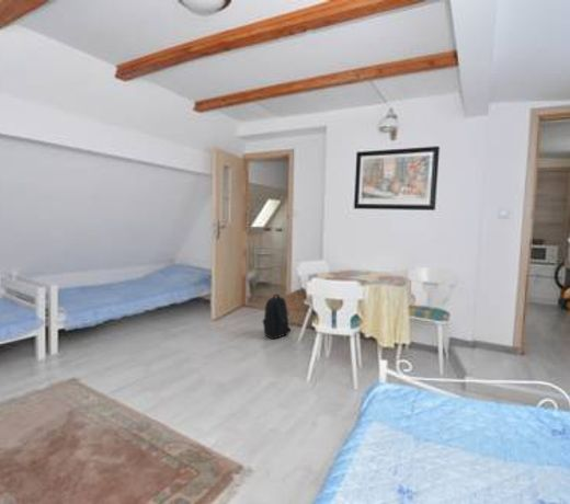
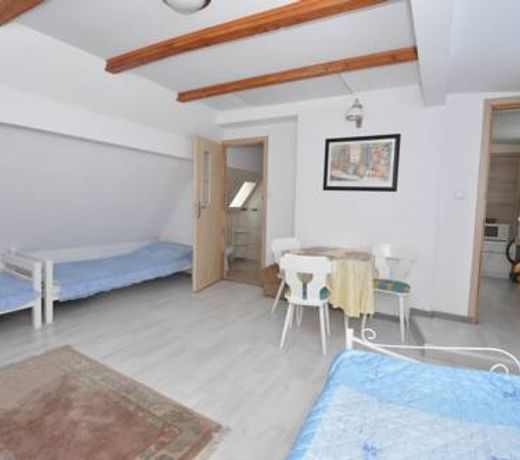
- backpack [262,293,292,340]
